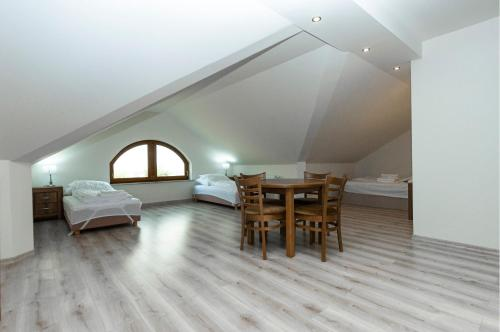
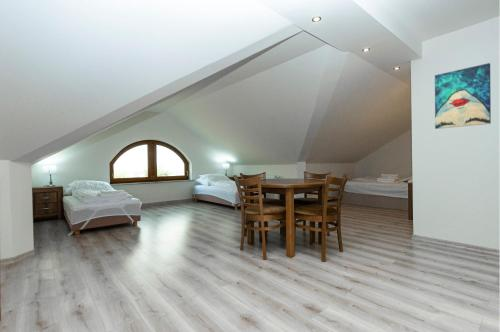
+ wall art [434,62,492,130]
